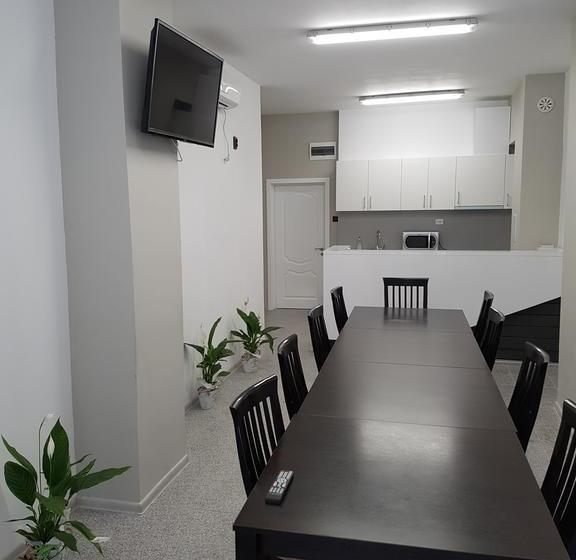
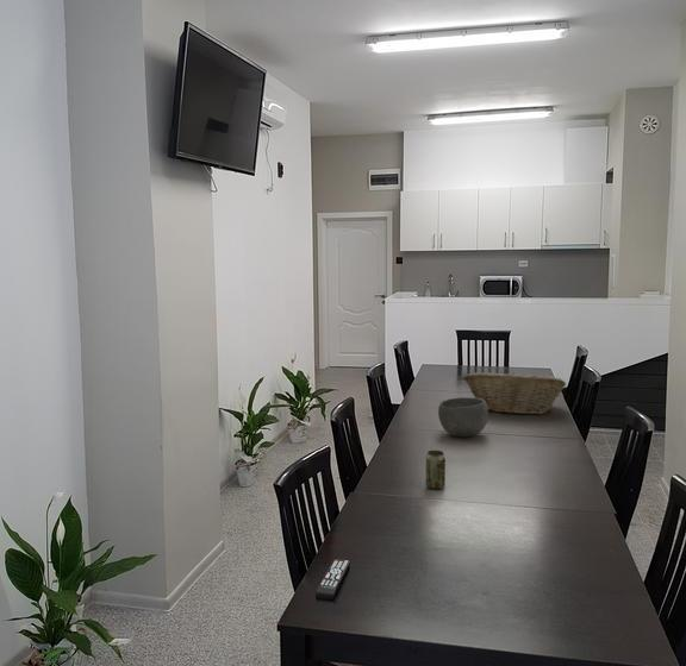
+ fruit basket [462,371,567,415]
+ beverage can [425,450,447,491]
+ bowl [437,396,489,438]
